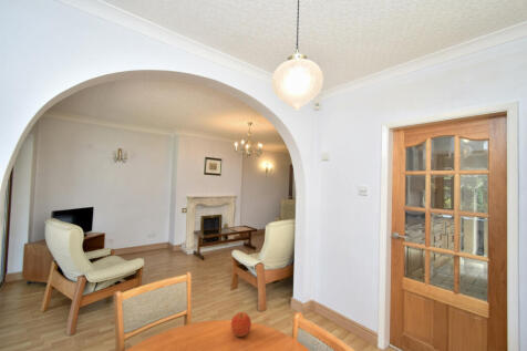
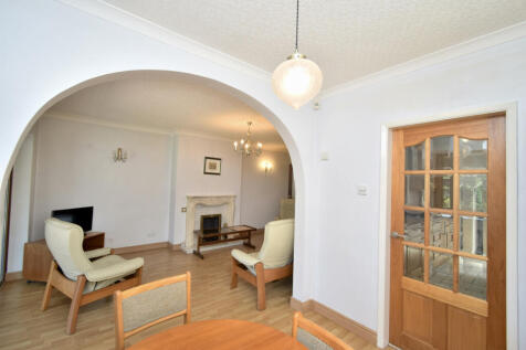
- fruit [230,311,252,338]
